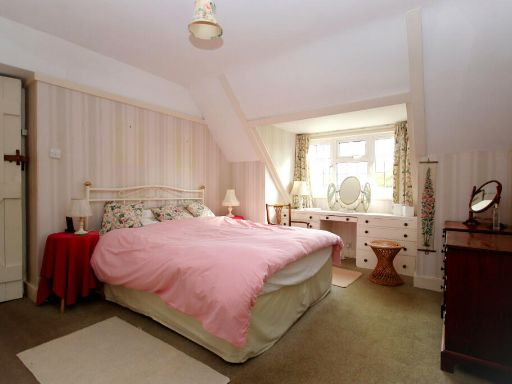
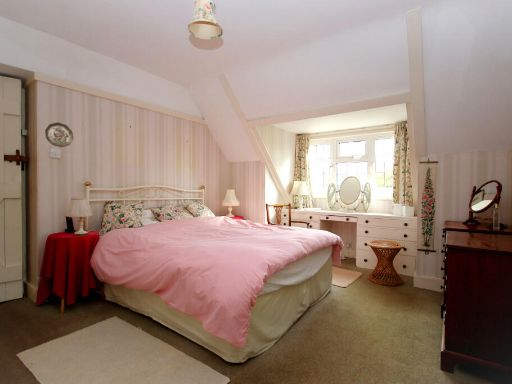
+ decorative plate [44,122,74,148]
